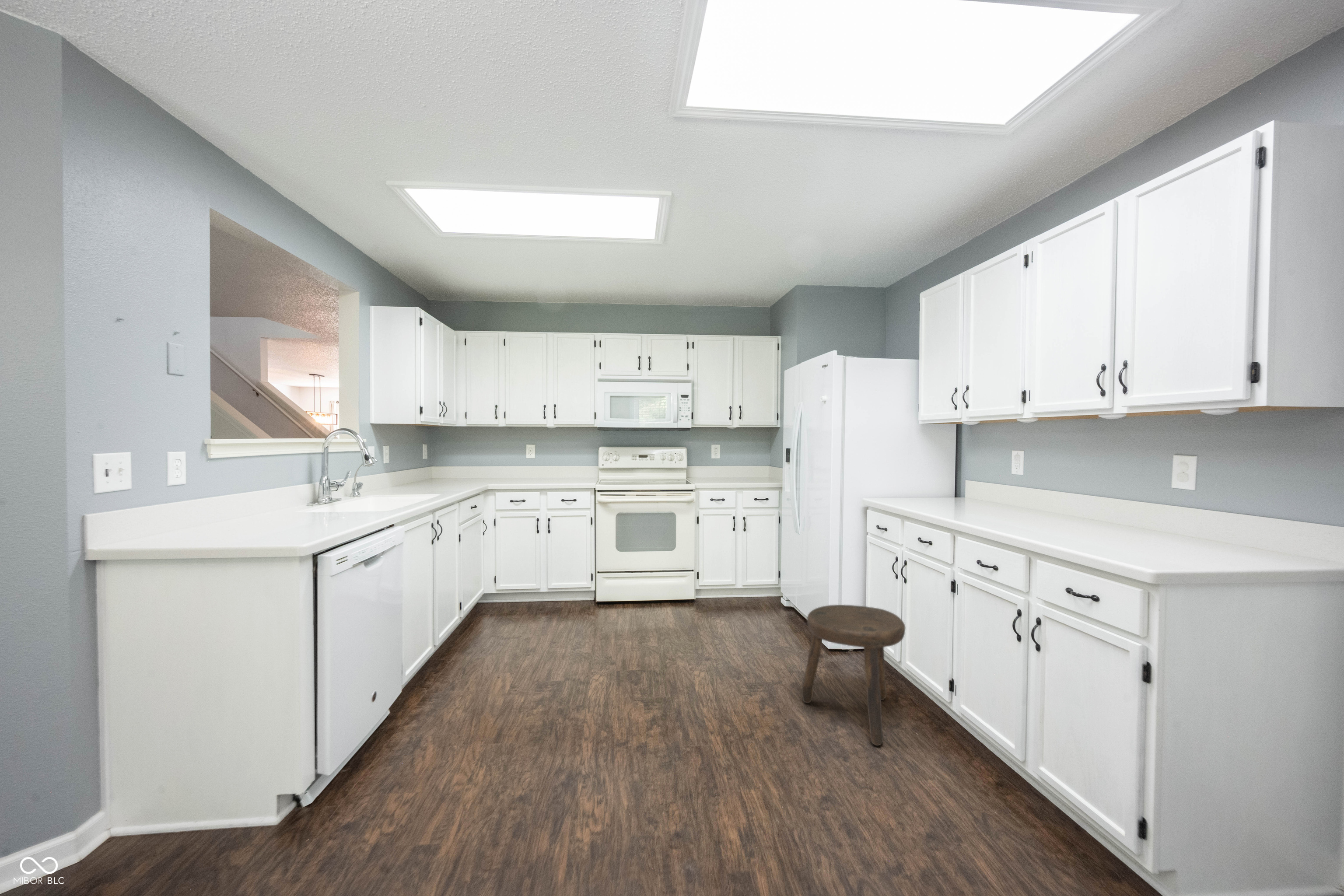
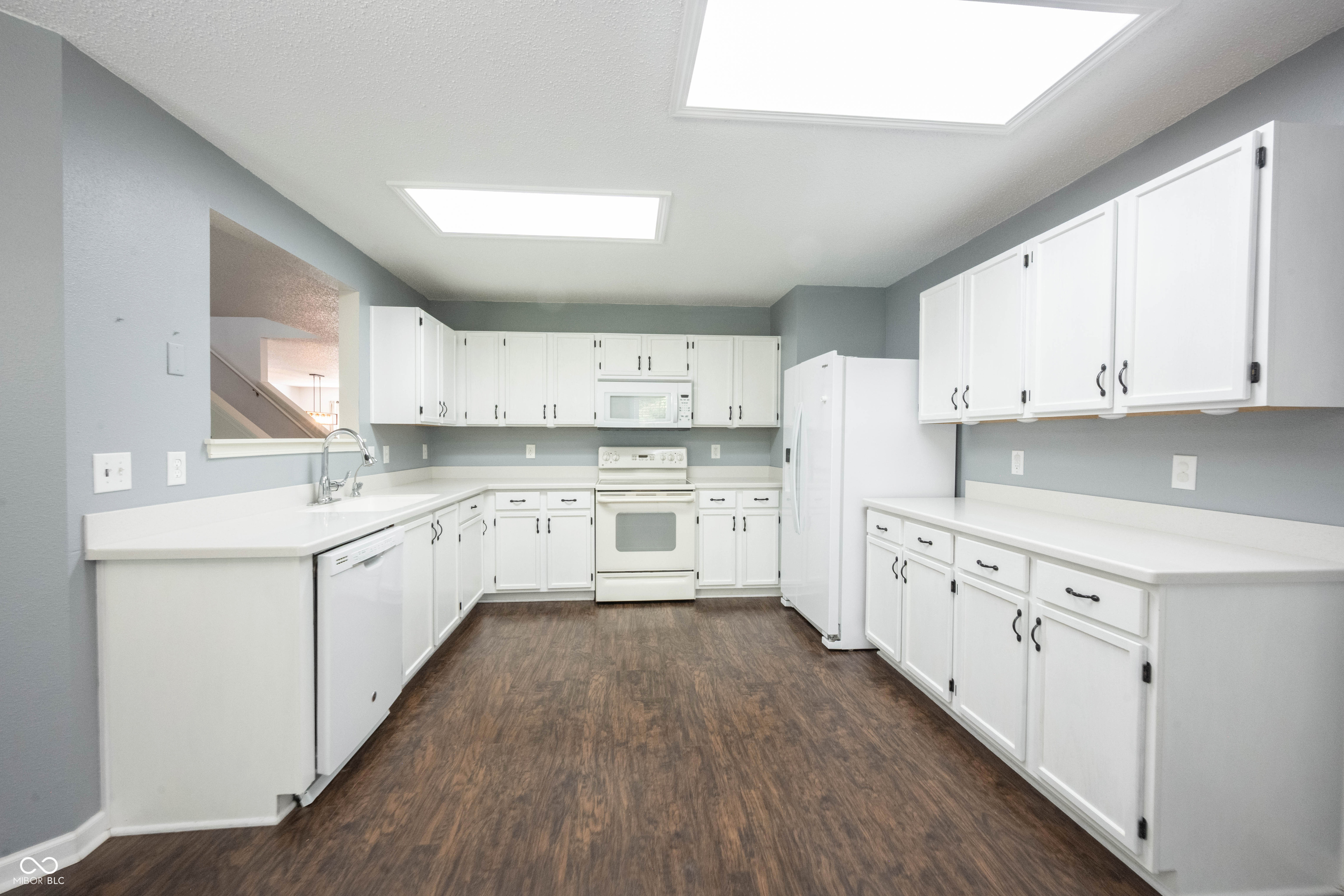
- stool [801,604,906,746]
